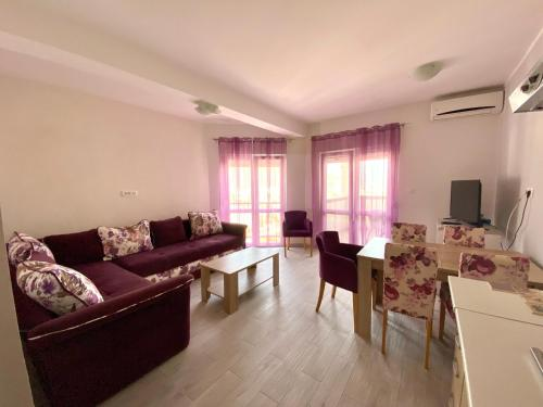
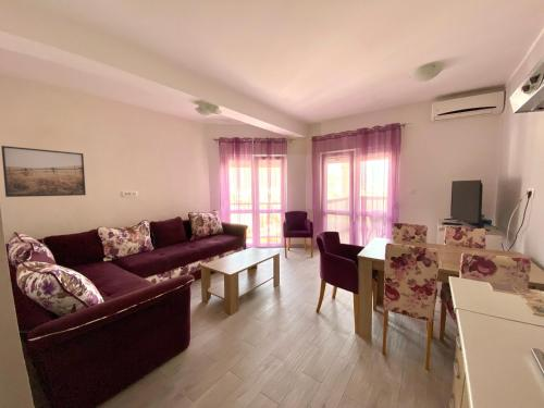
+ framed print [0,145,87,198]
